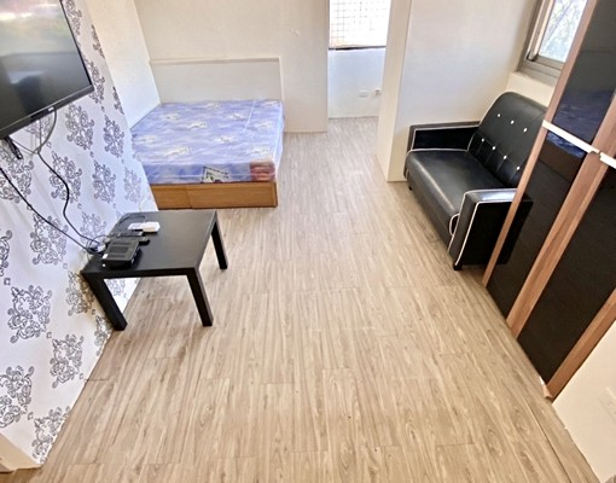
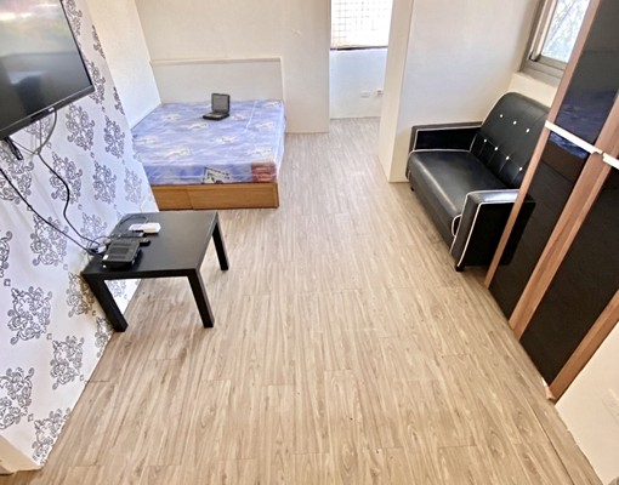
+ laptop [201,92,232,121]
